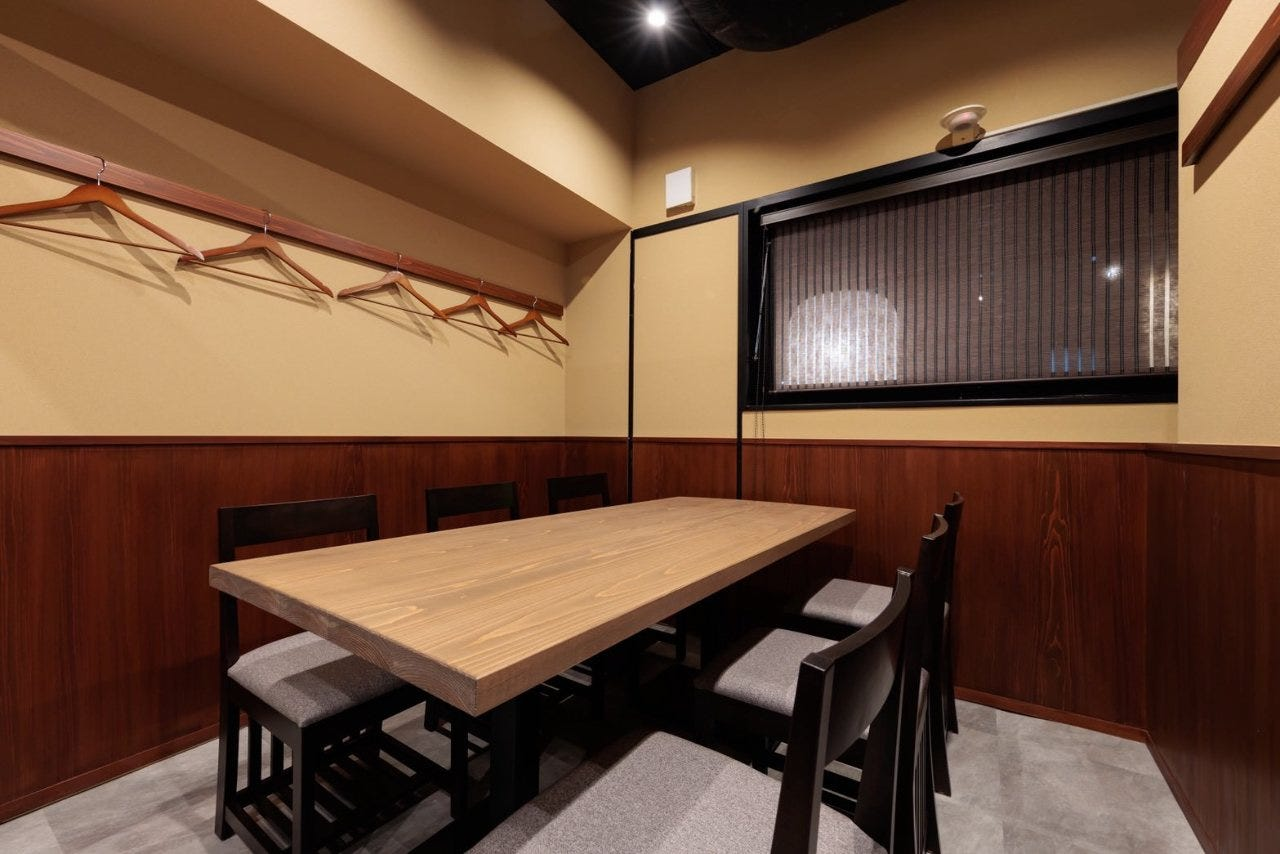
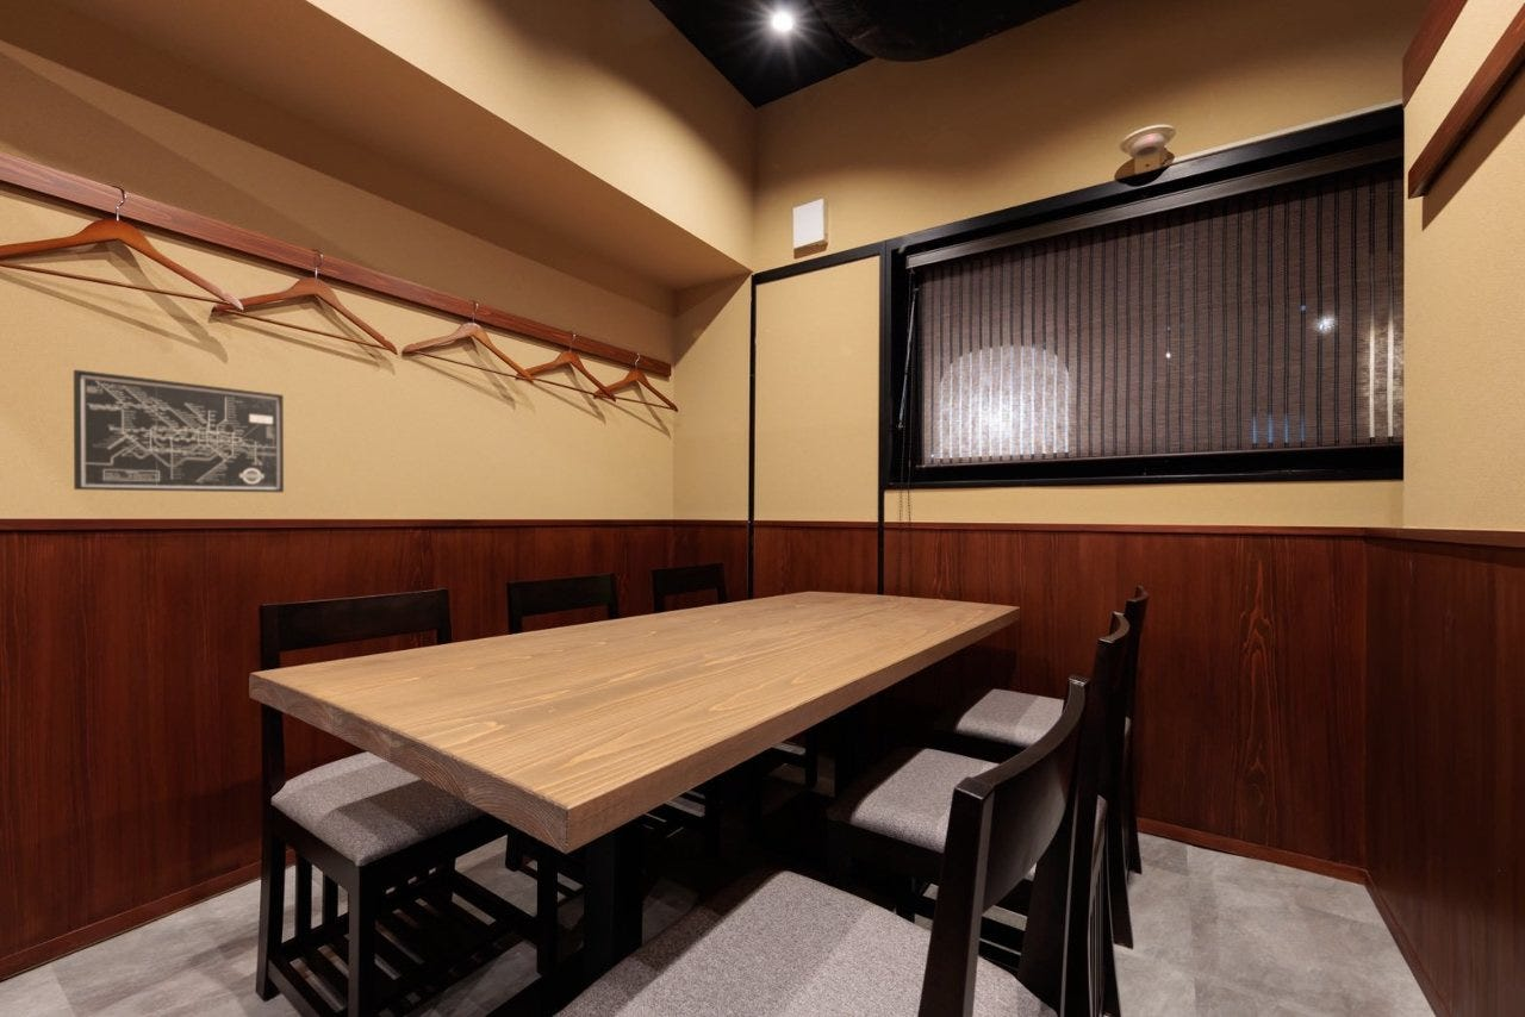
+ wall art [73,368,285,493]
